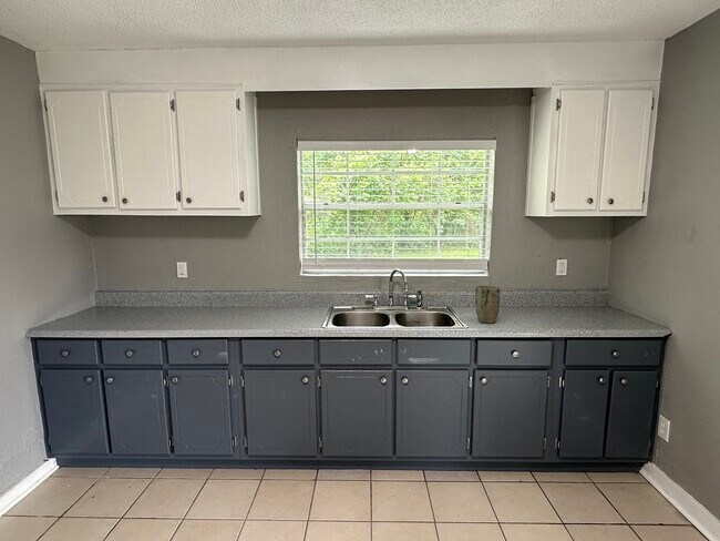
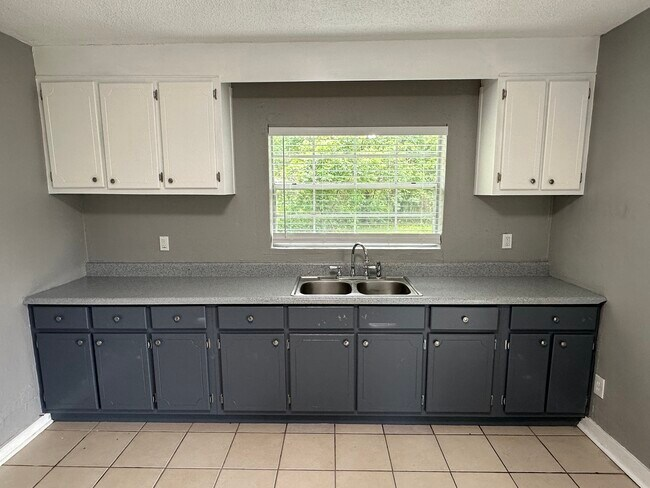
- plant pot [474,285,501,325]
